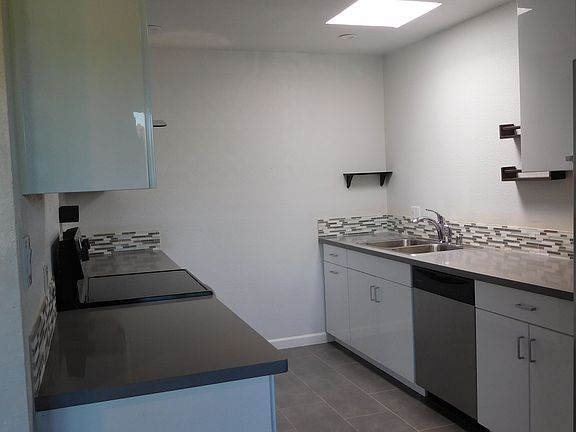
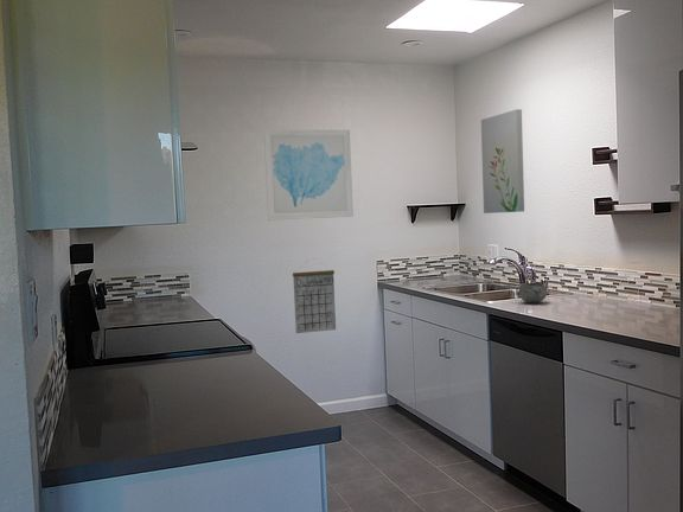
+ wall art [263,128,355,222]
+ calendar [292,257,337,334]
+ wall art [480,108,525,215]
+ decorative bowl [515,282,548,305]
